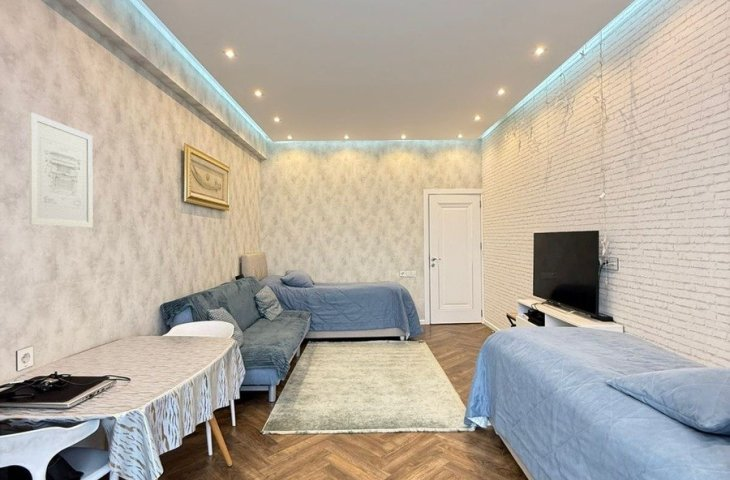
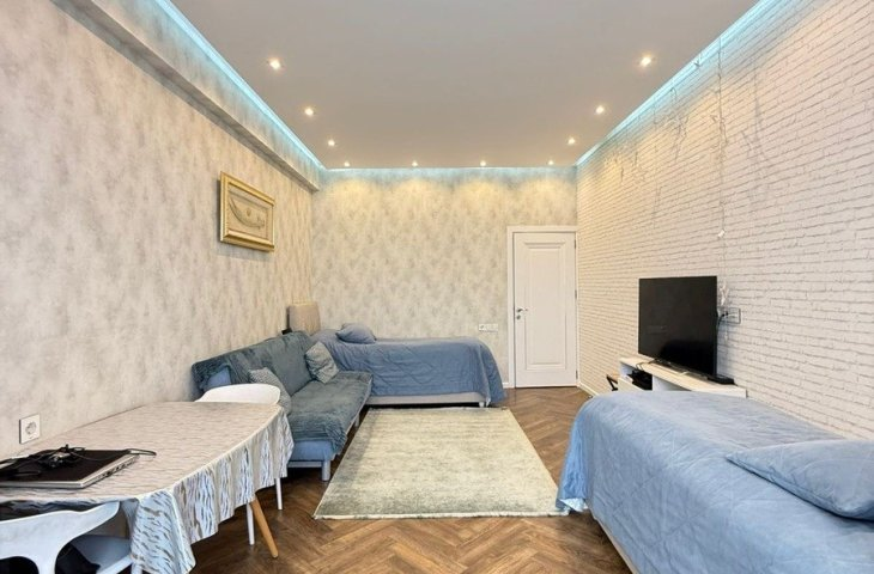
- wall art [28,111,93,228]
